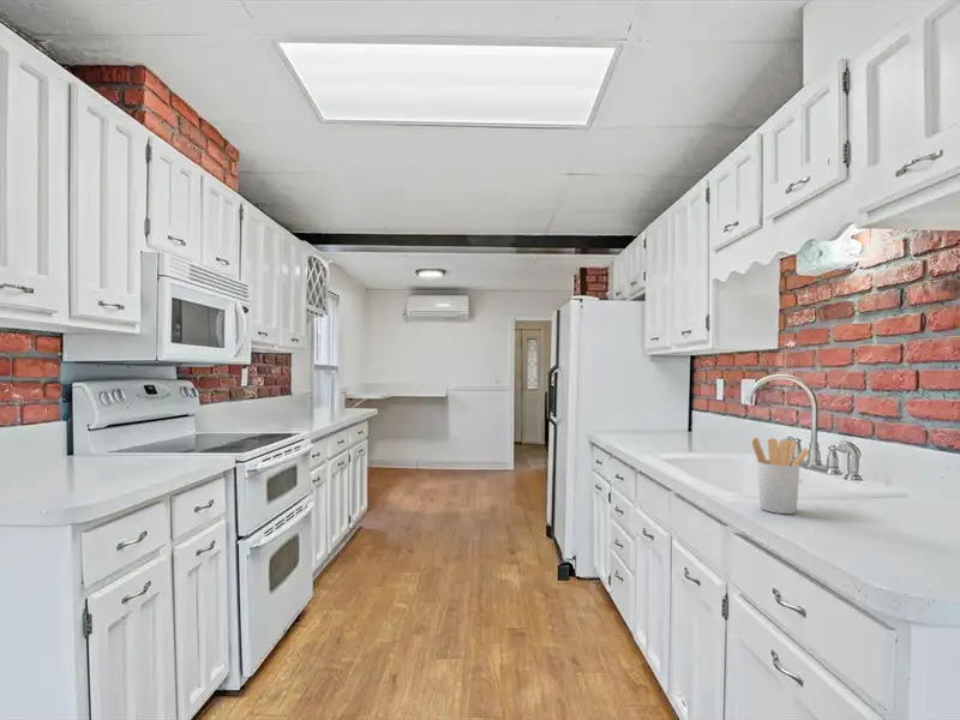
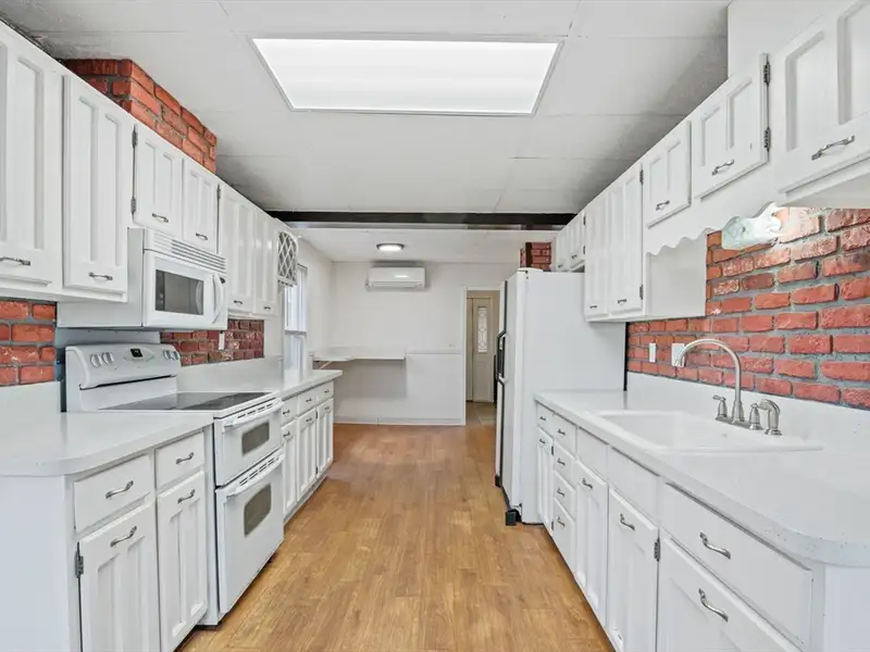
- utensil holder [751,437,810,515]
